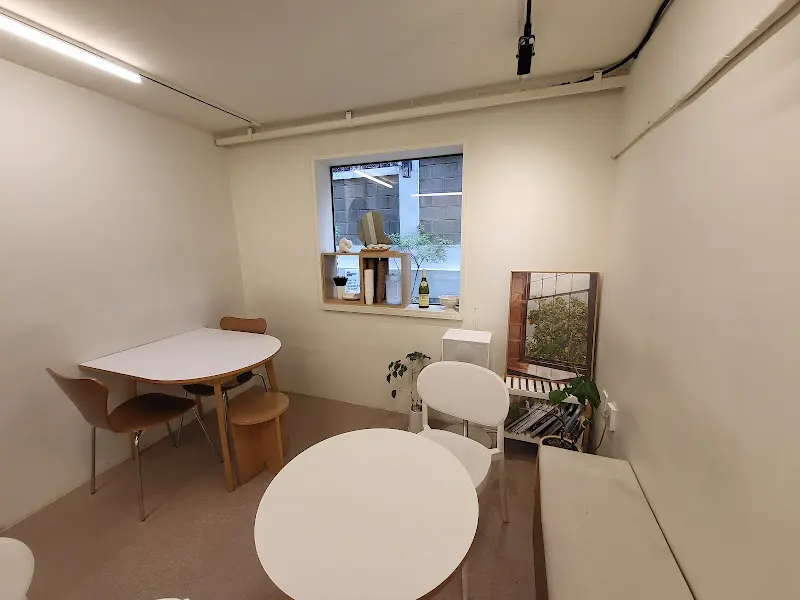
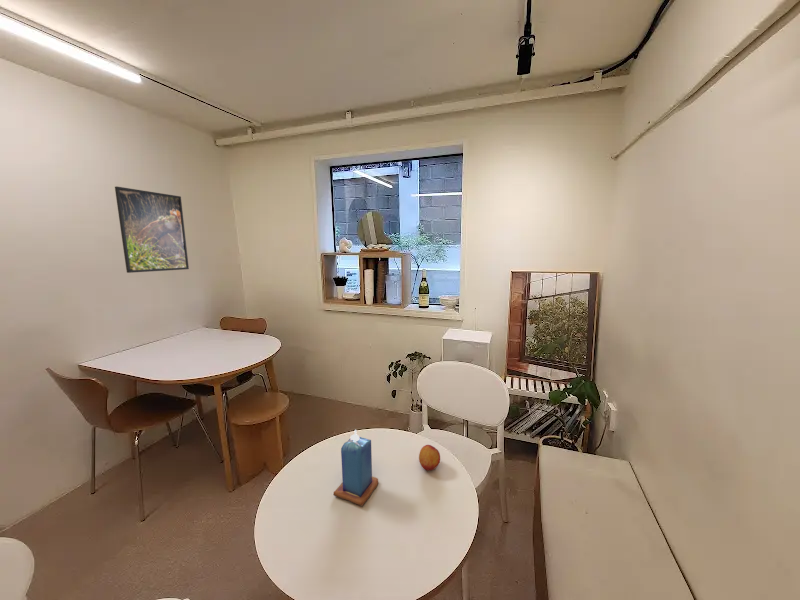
+ fruit [418,444,441,471]
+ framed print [114,185,190,274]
+ candle [333,429,379,507]
